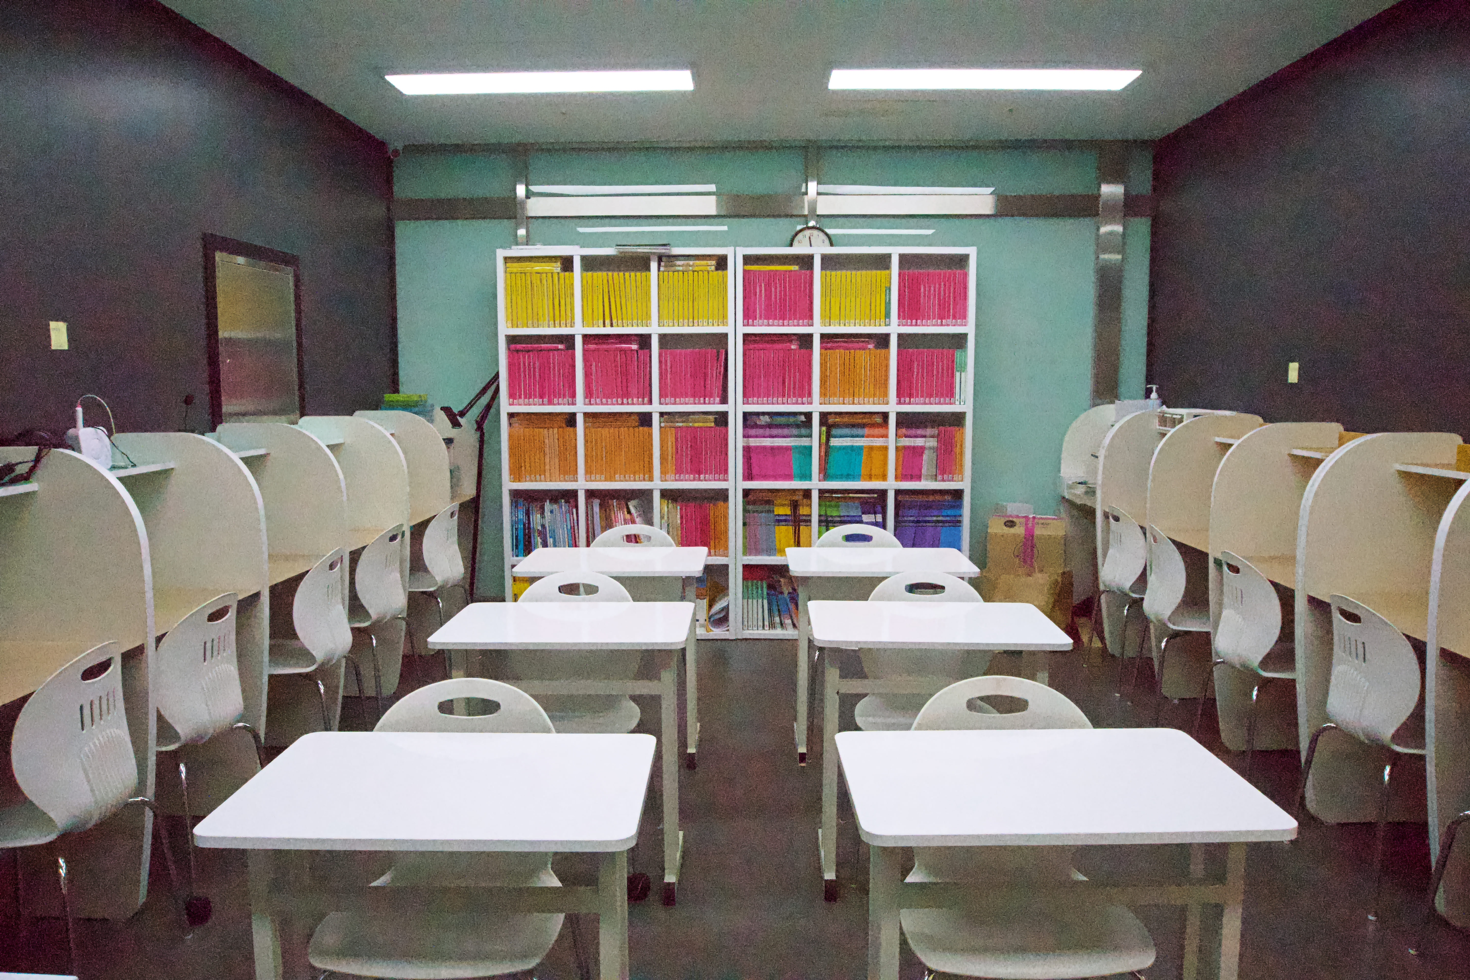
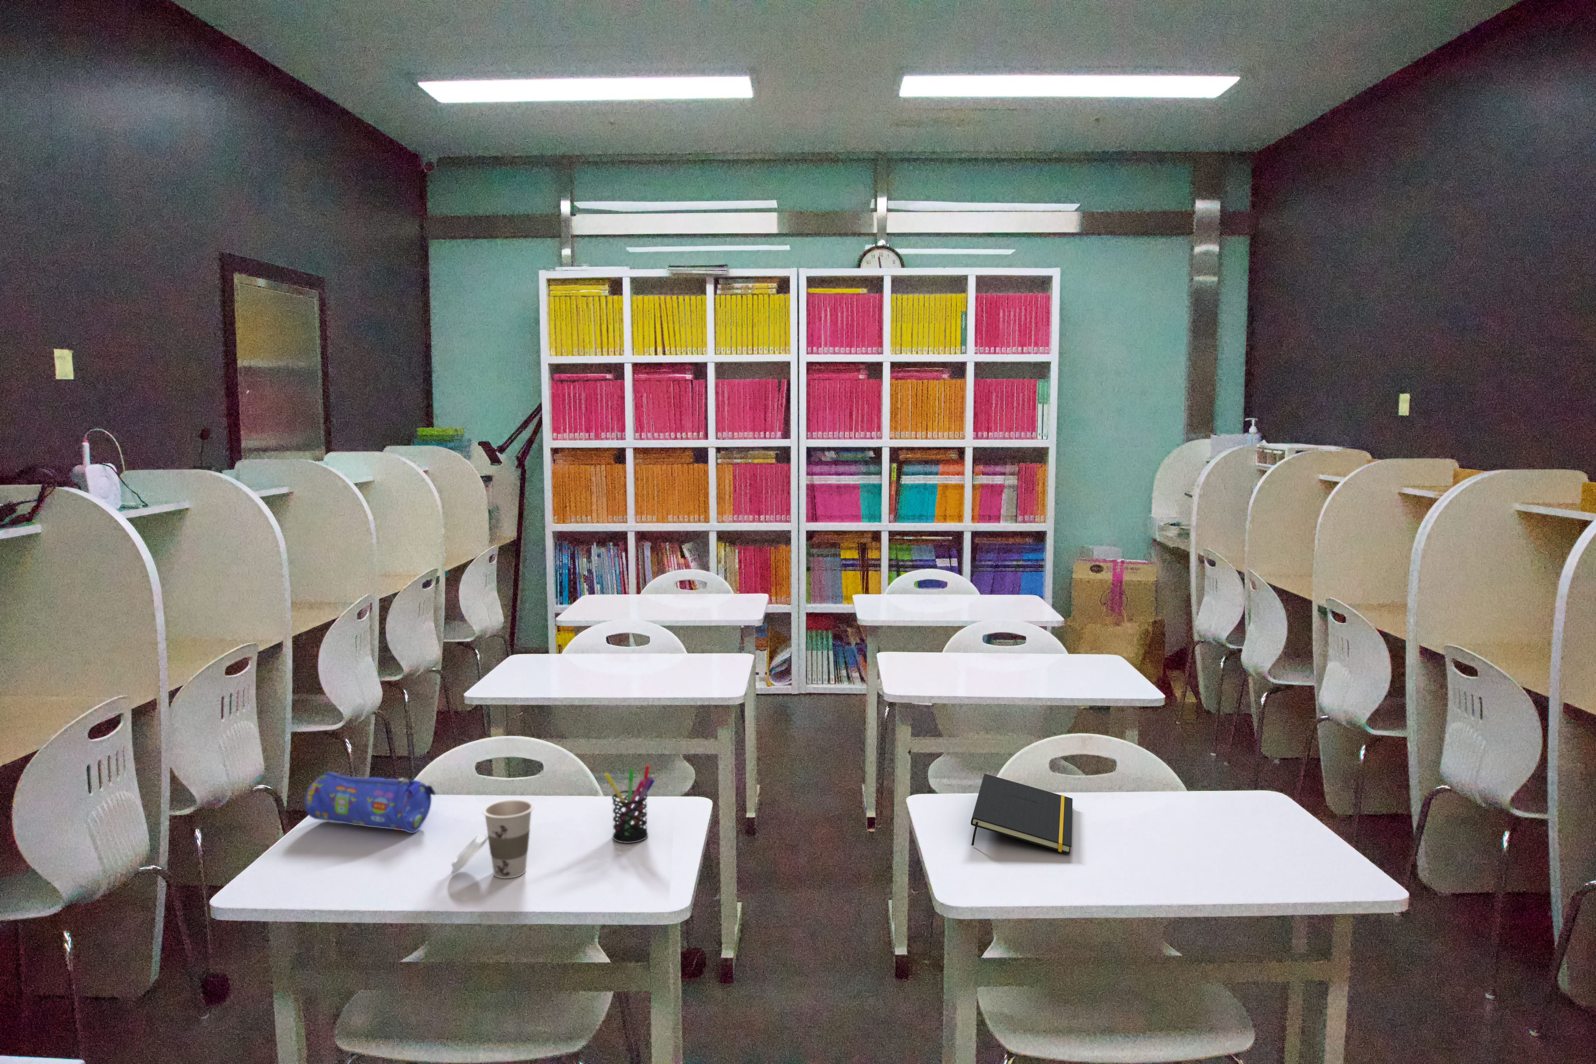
+ notepad [970,773,1074,854]
+ pen holder [604,765,656,843]
+ cup [450,799,534,879]
+ pencil case [304,772,437,834]
